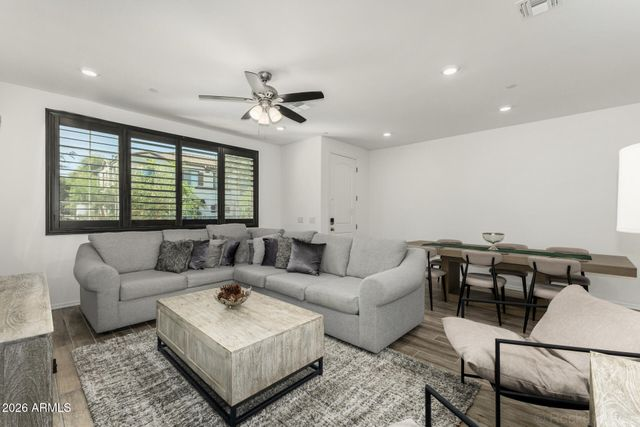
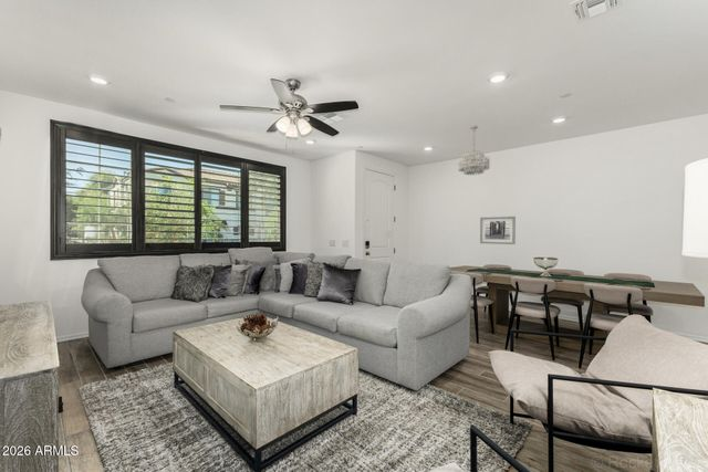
+ chandelier [457,125,491,176]
+ wall art [479,216,517,245]
